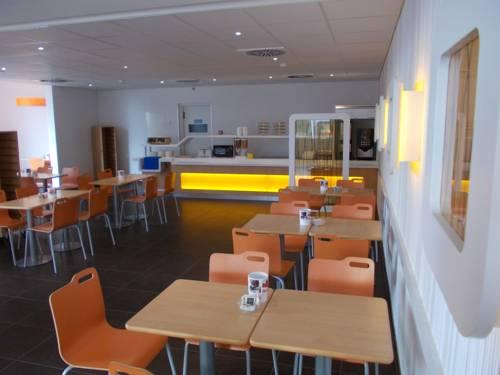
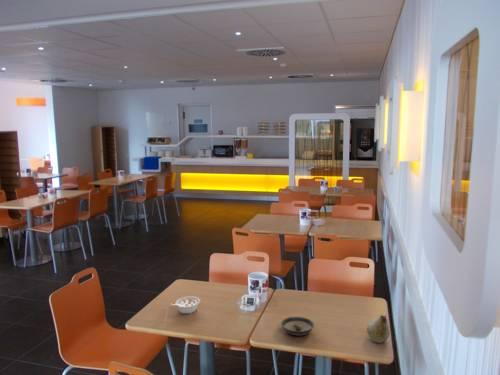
+ saucer [280,316,315,336]
+ fruit [366,314,391,344]
+ legume [170,295,201,315]
